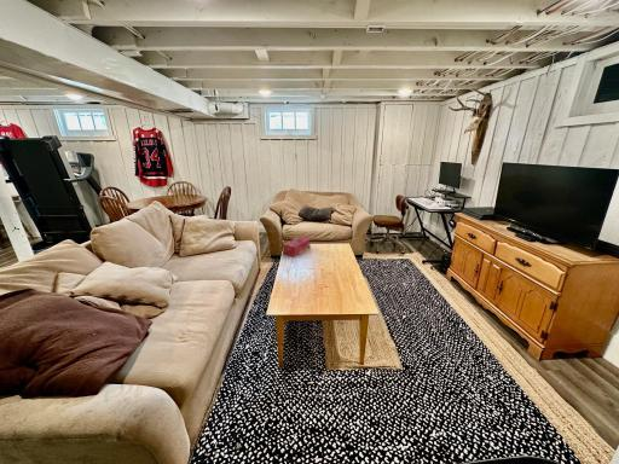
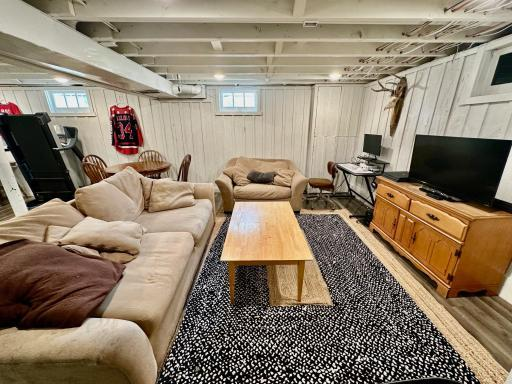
- tissue box [282,236,311,257]
